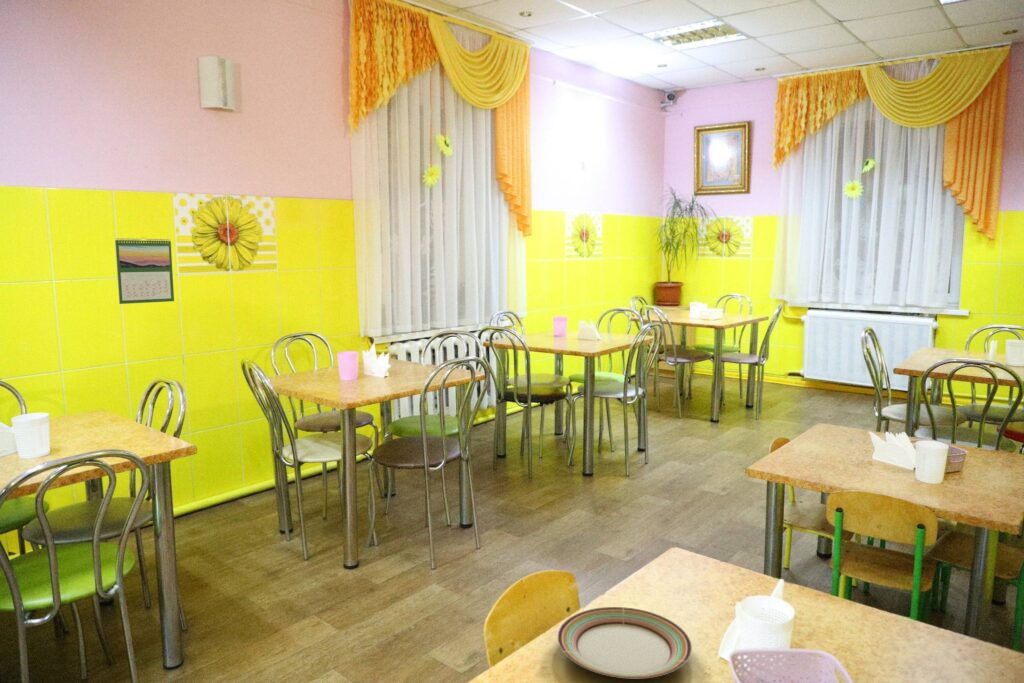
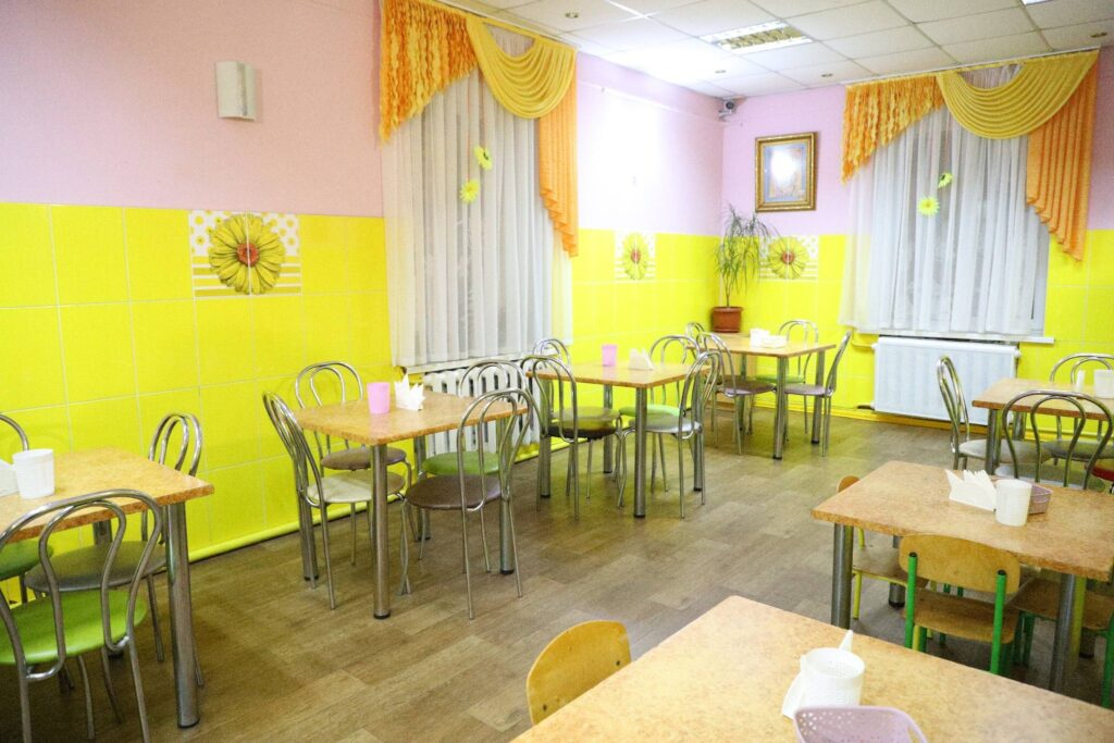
- calendar [114,237,175,305]
- plate [557,606,693,679]
